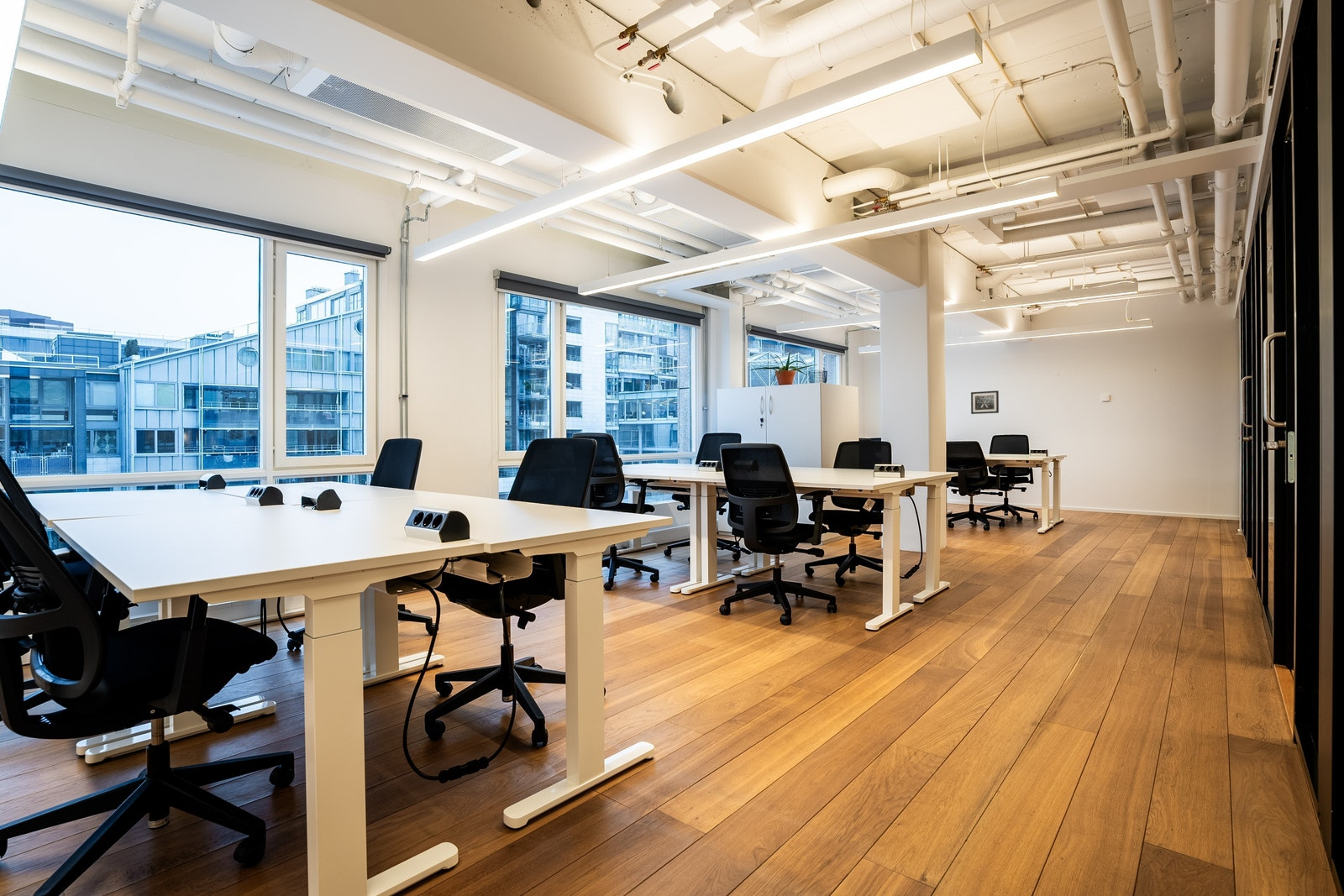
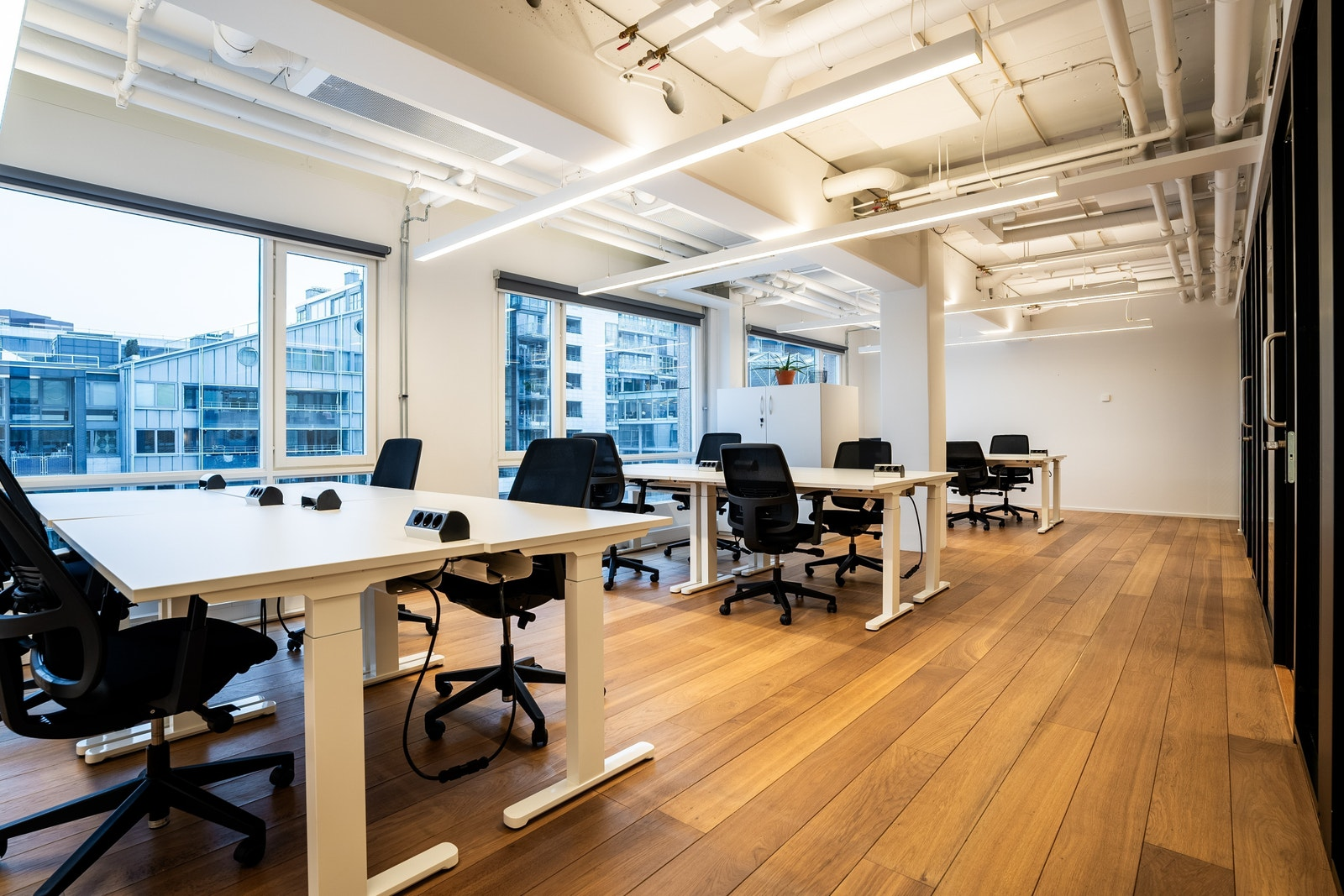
- wall art [970,390,1000,415]
